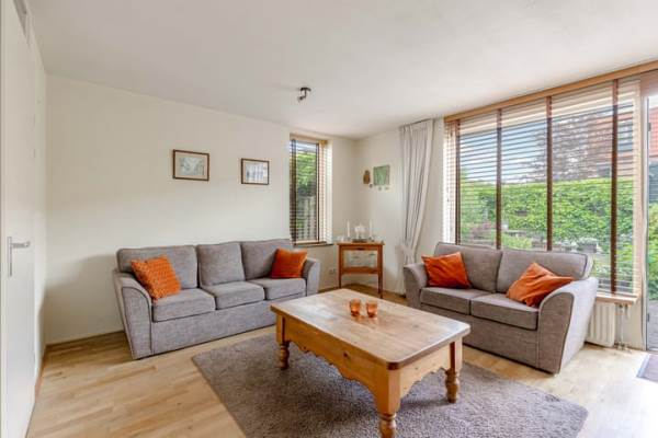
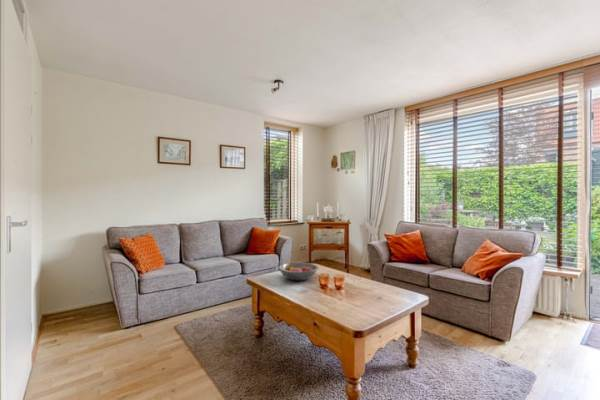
+ fruit bowl [278,261,319,281]
